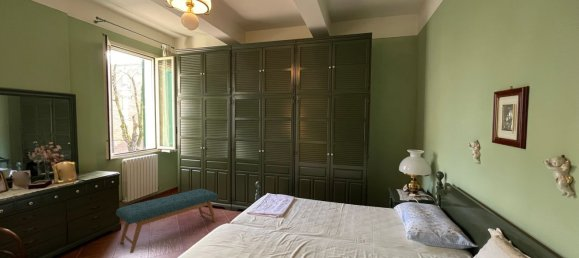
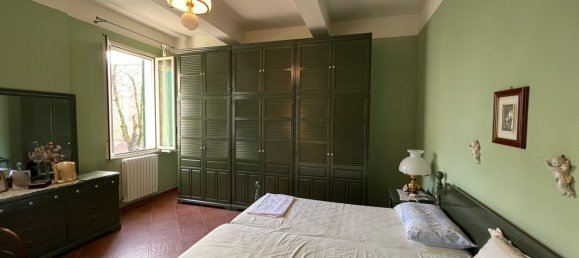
- bench [115,188,219,254]
